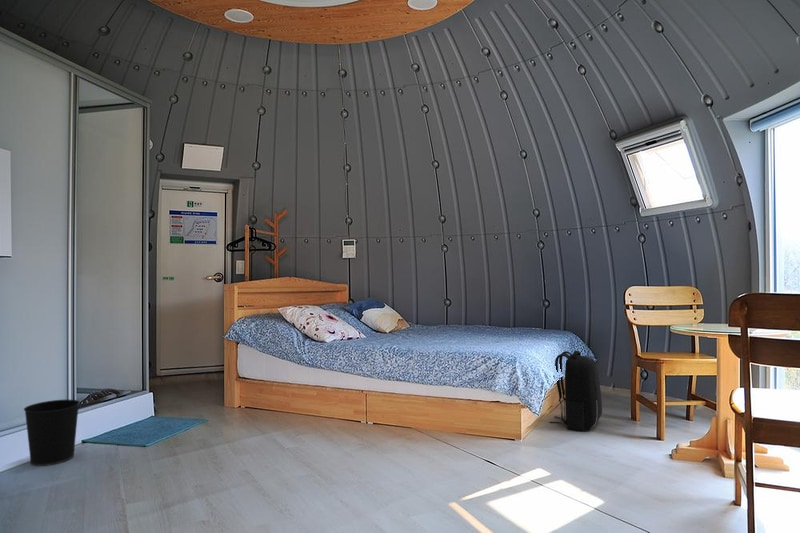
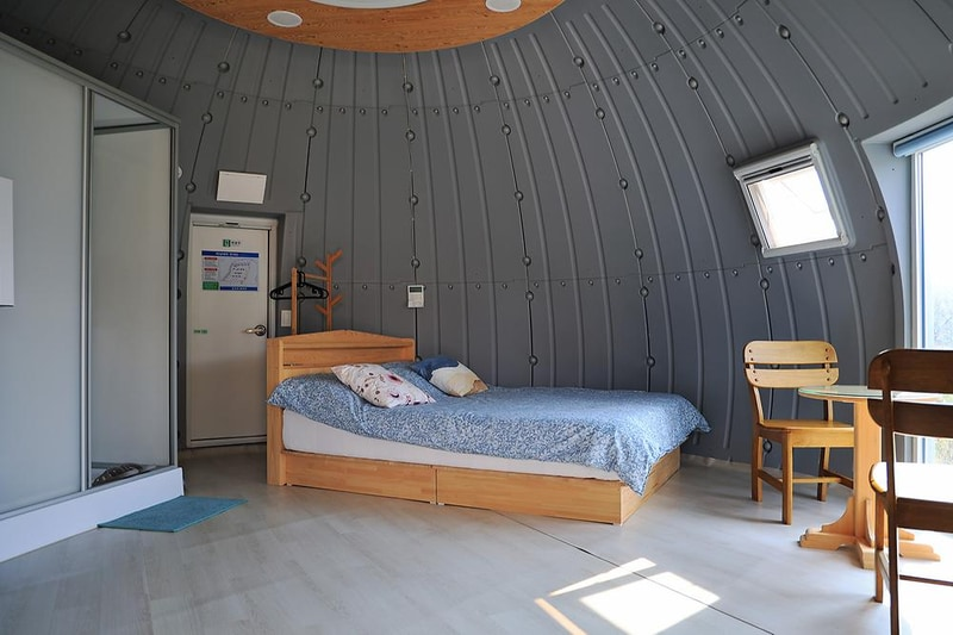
- backpack [549,350,603,432]
- wastebasket [23,399,81,467]
